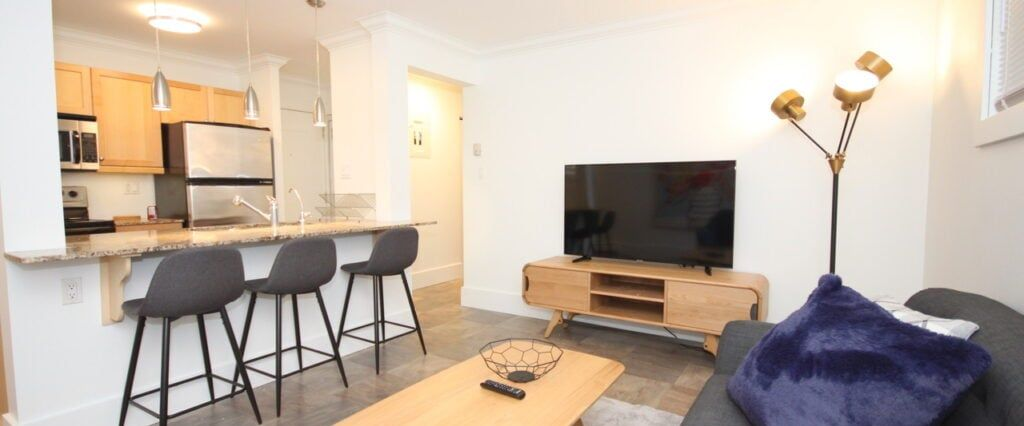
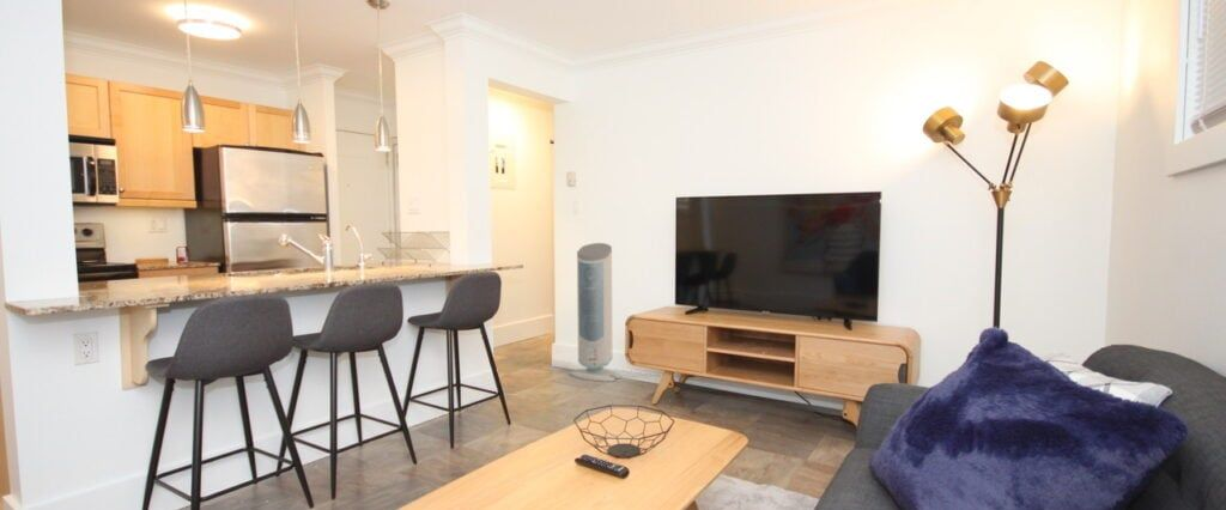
+ air purifier [569,242,623,383]
